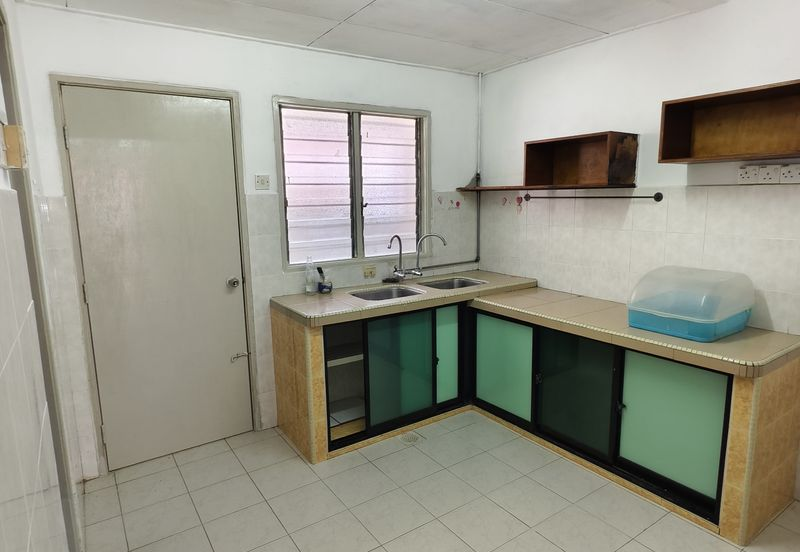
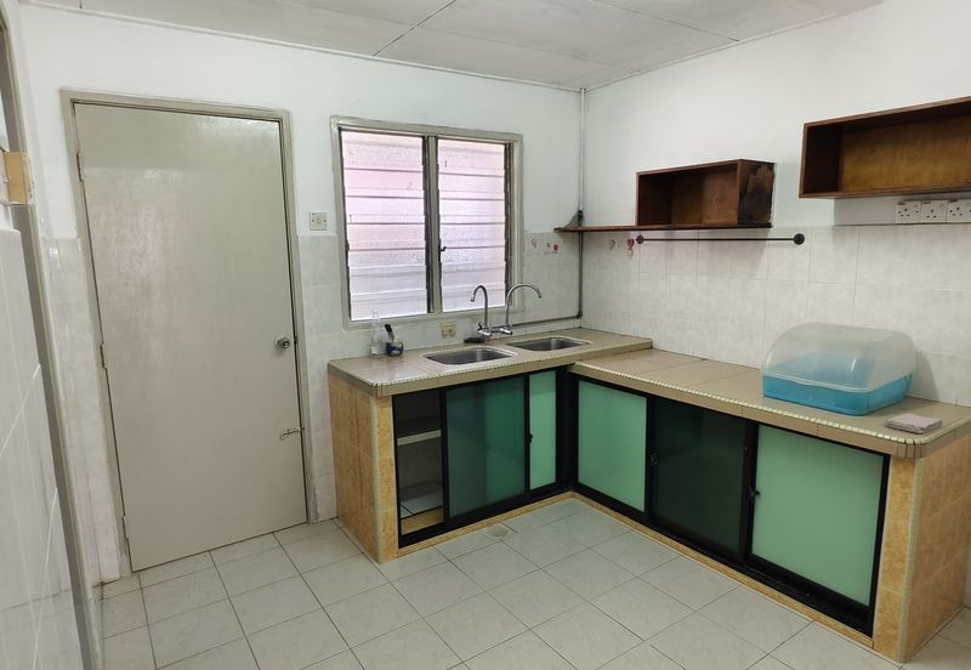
+ washcloth [885,413,944,435]
